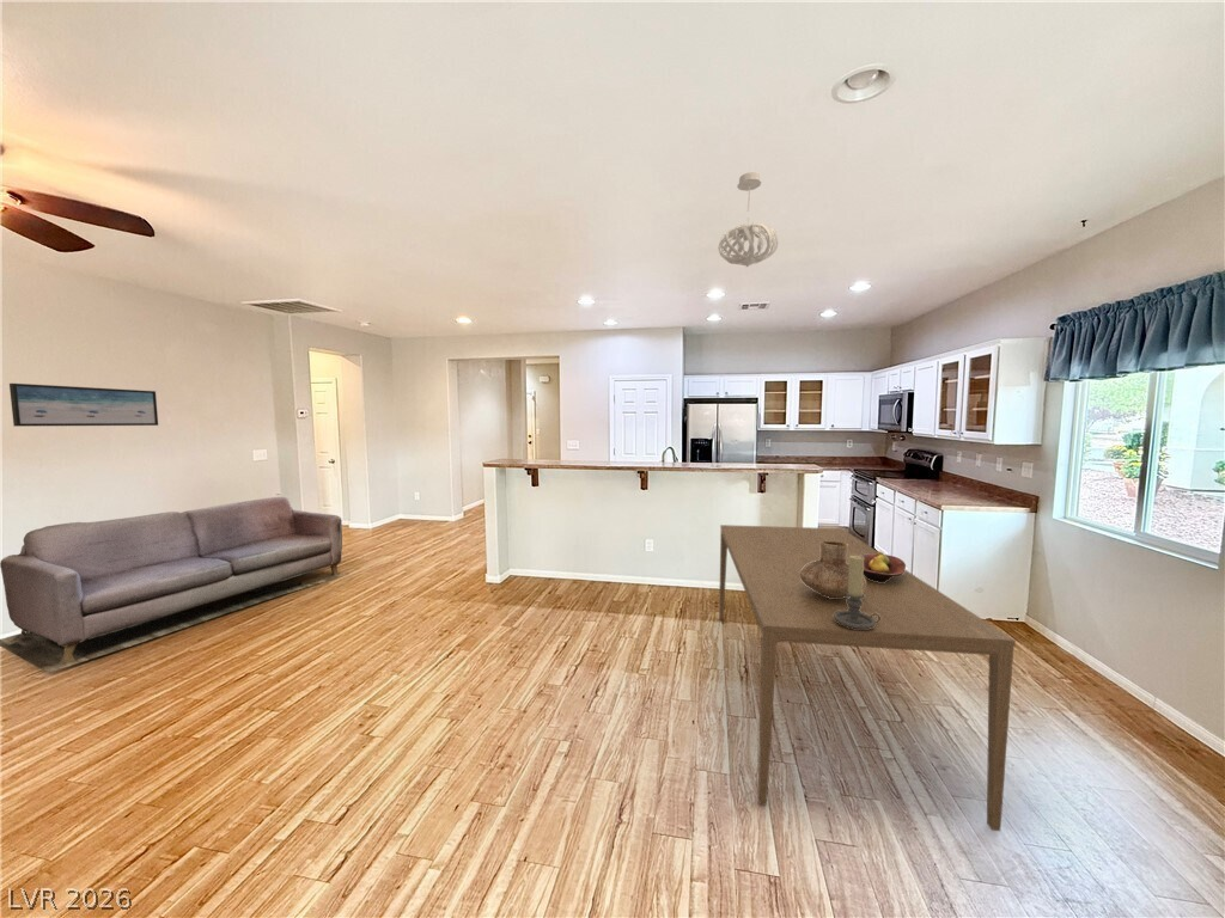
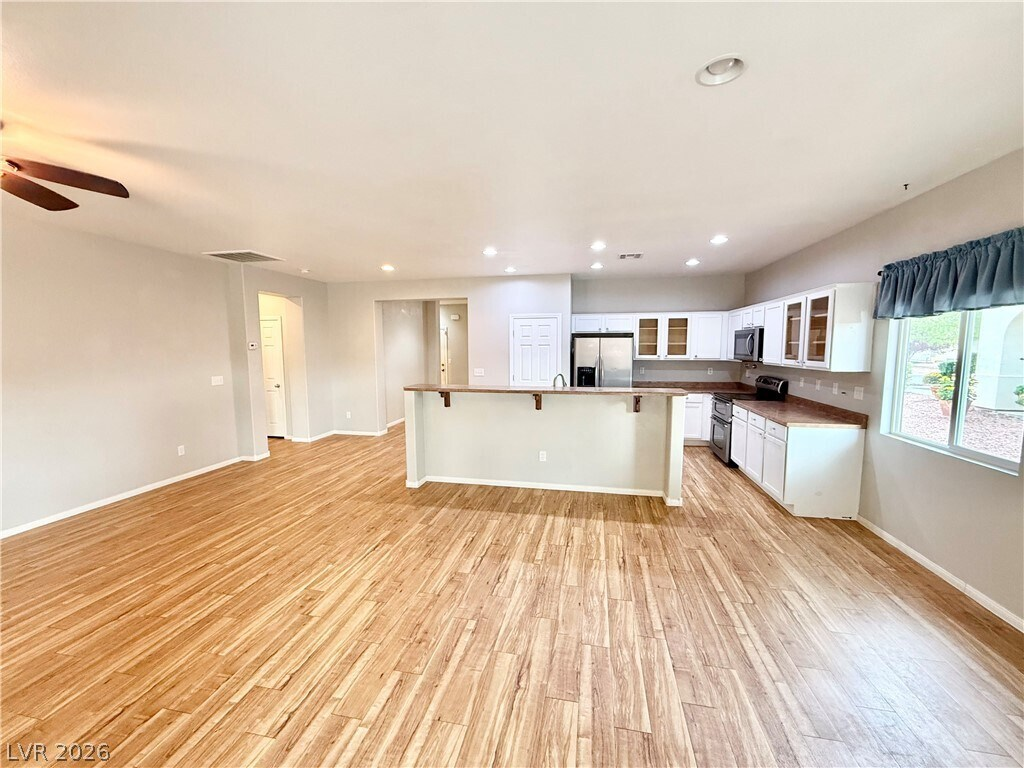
- sofa [0,492,351,674]
- wall art [8,382,159,428]
- candle holder [833,556,880,629]
- dining table [718,524,1017,832]
- vase [800,540,866,598]
- pendant light [718,171,780,268]
- fruit bowl [860,550,907,582]
